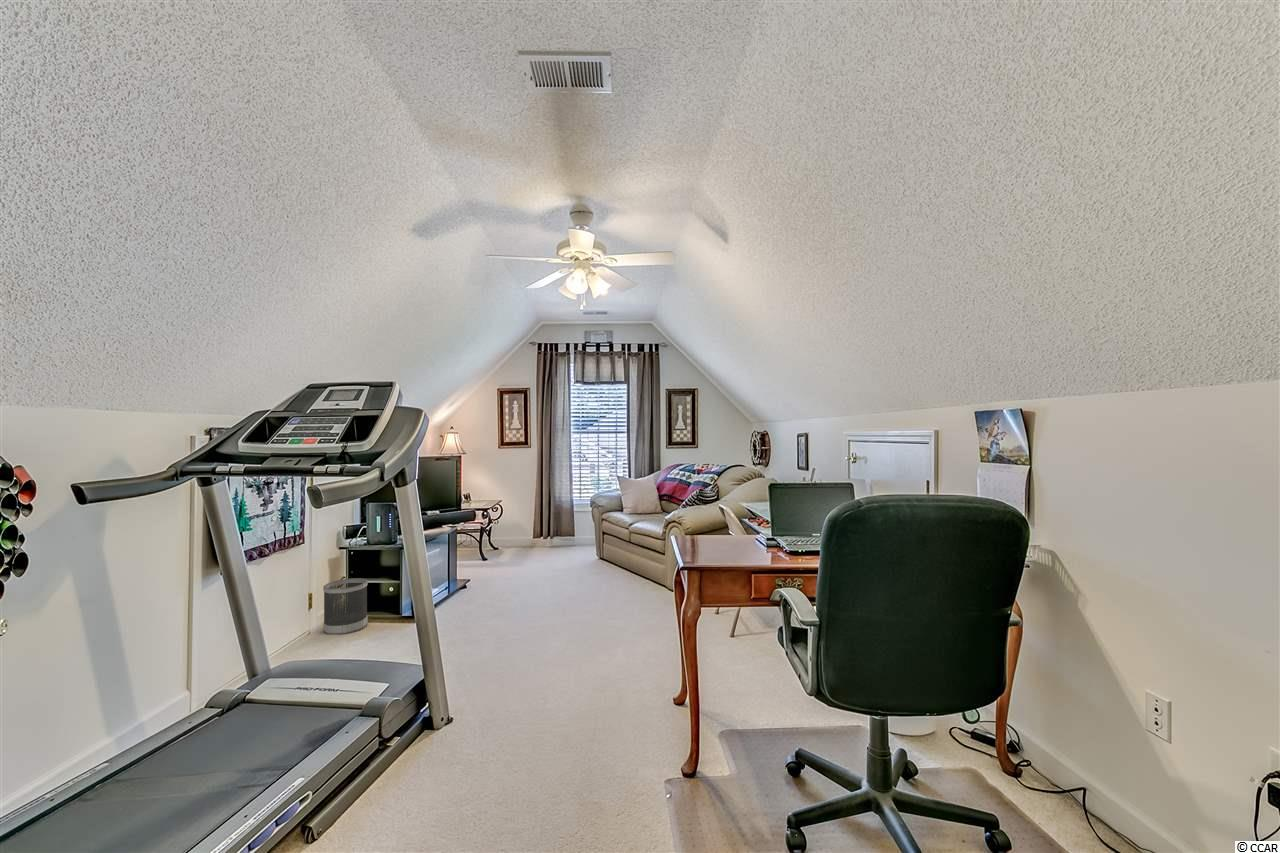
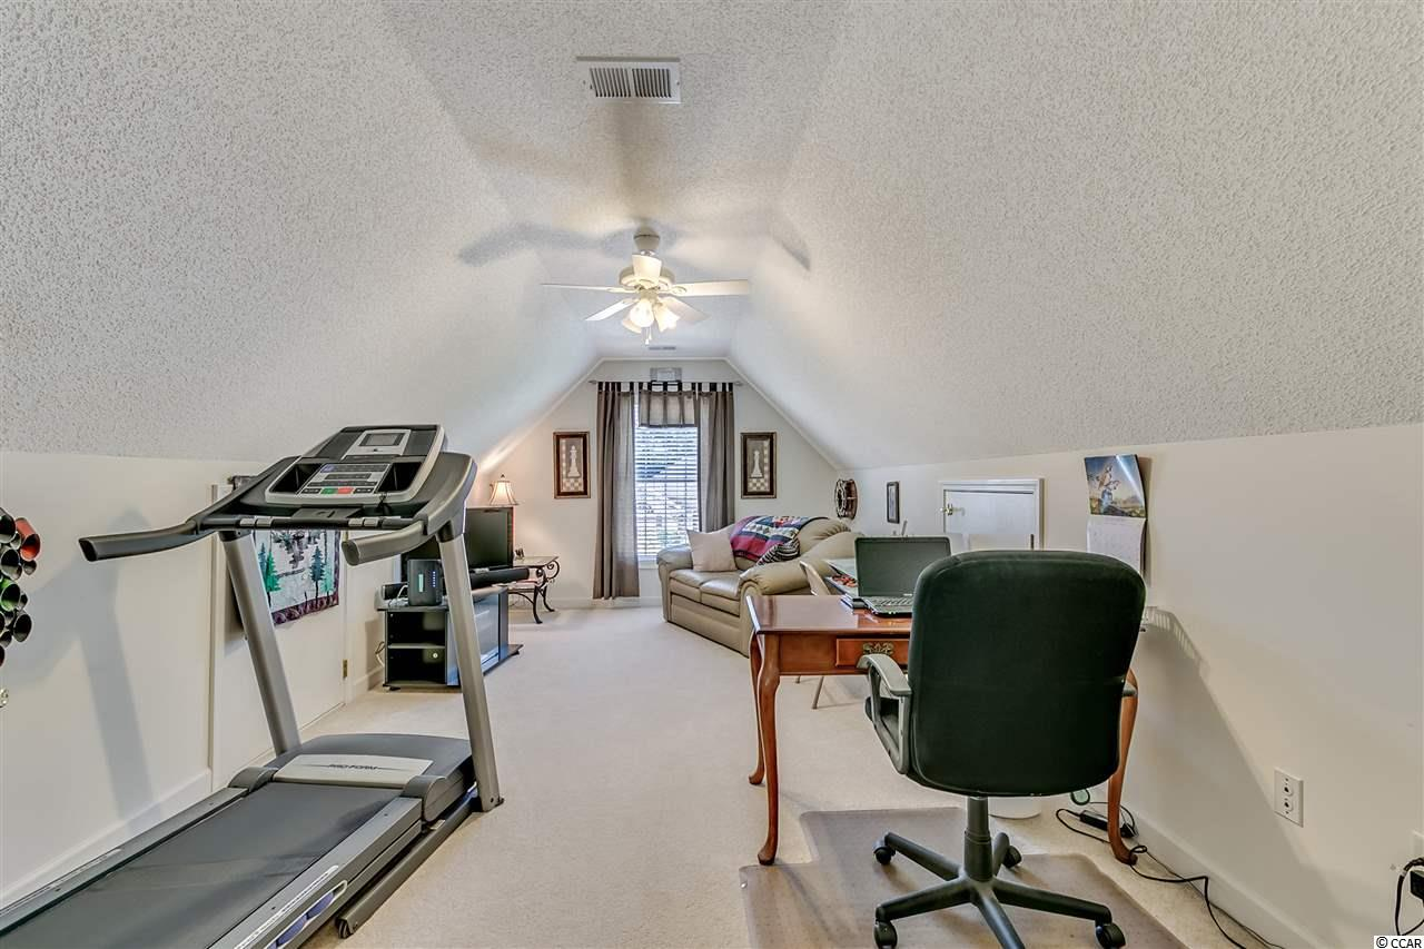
- wastebasket [322,577,369,636]
